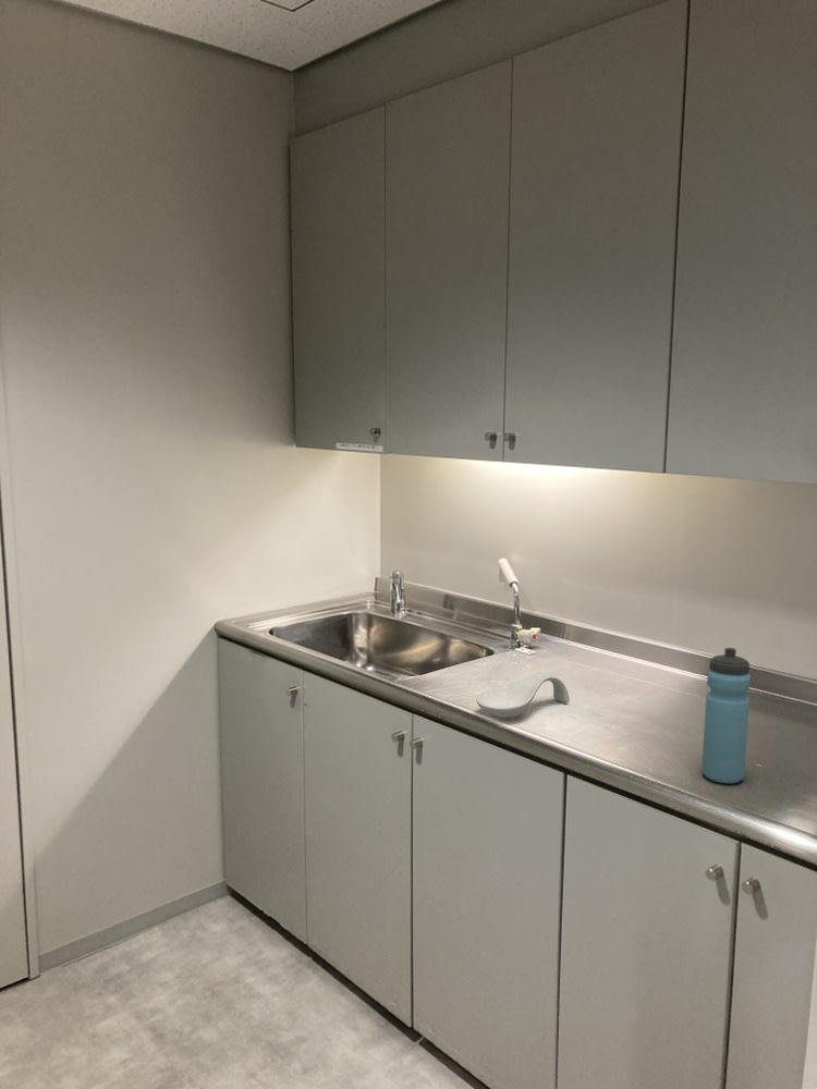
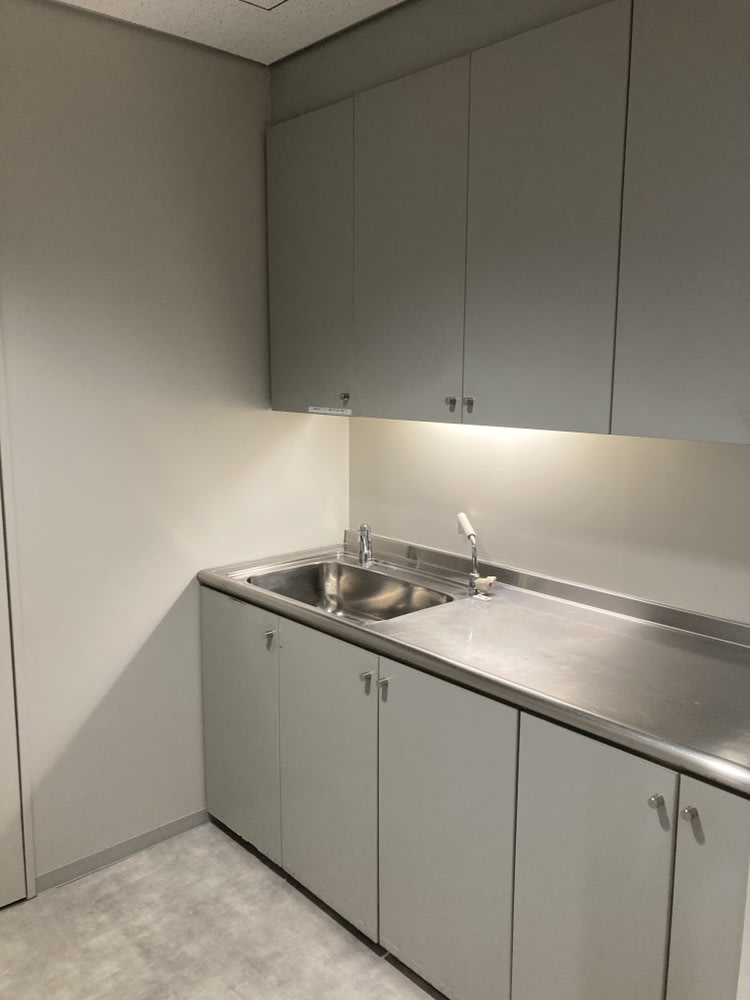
- water bottle [700,647,752,784]
- spoon rest [475,672,571,720]
